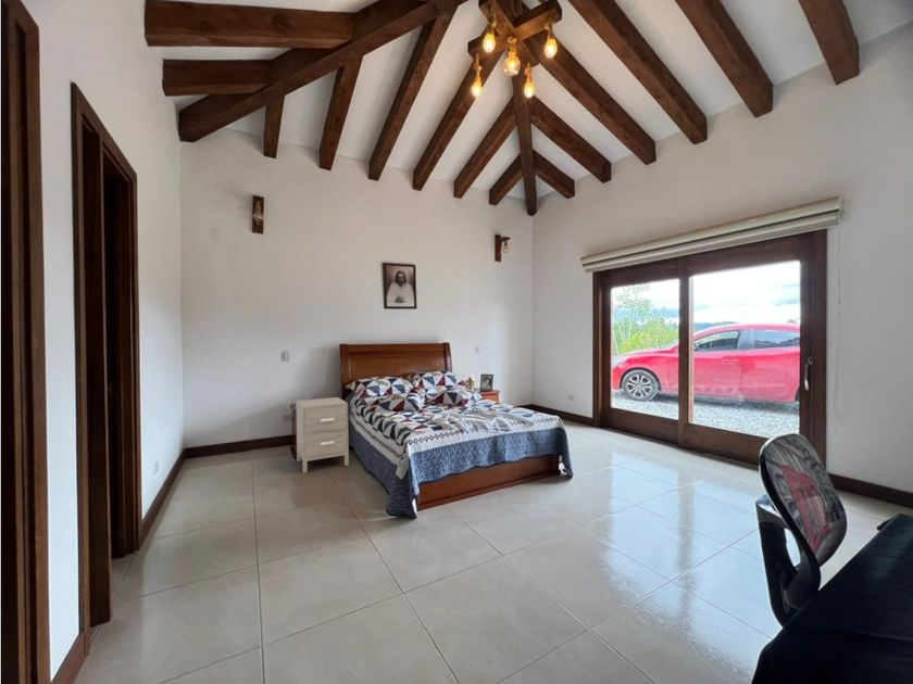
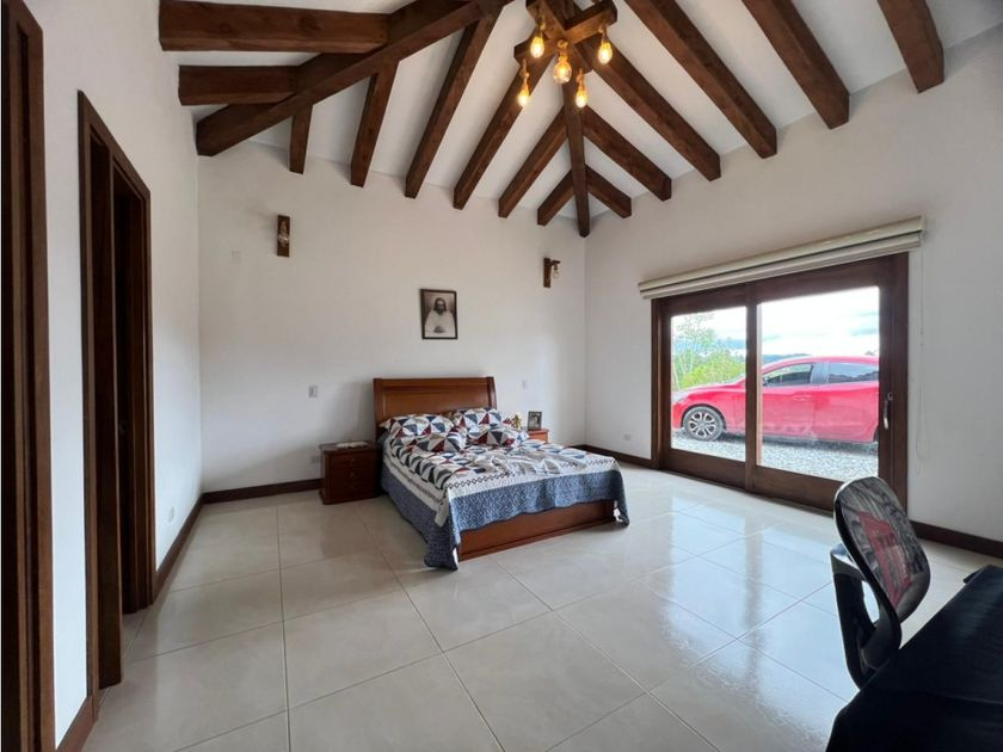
- nightstand [295,396,350,474]
